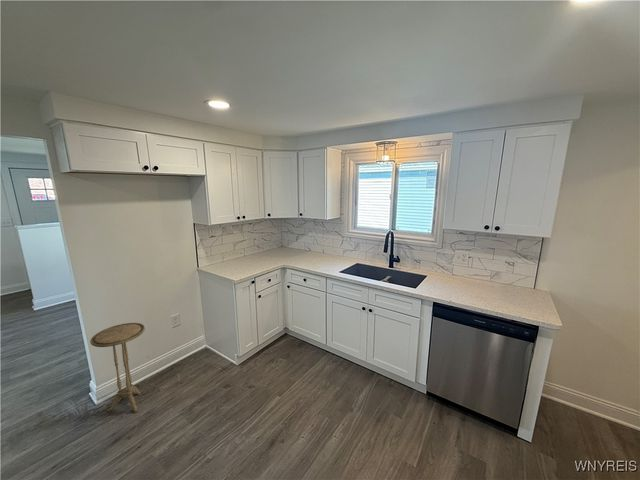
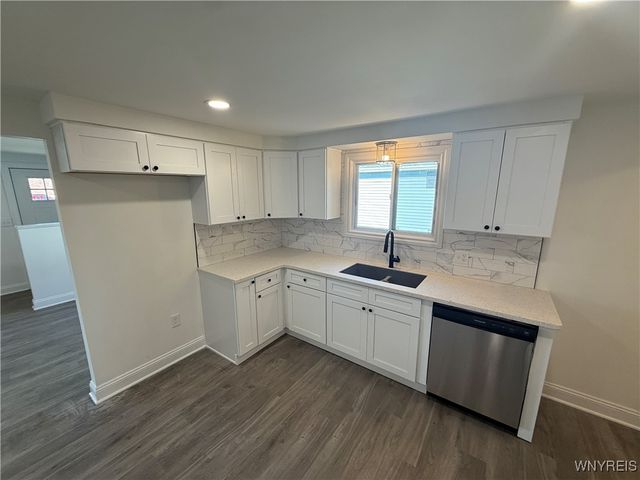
- side table [89,322,146,414]
